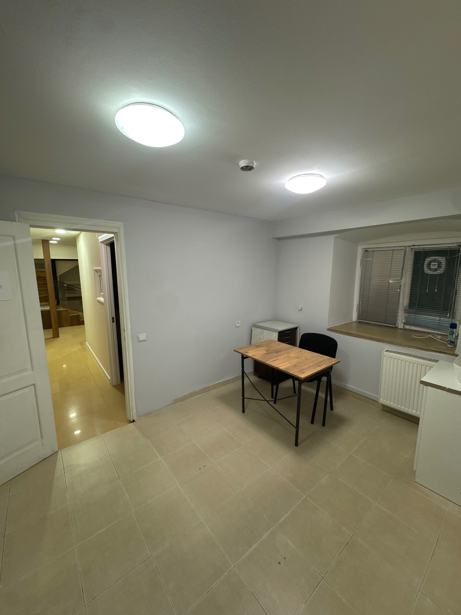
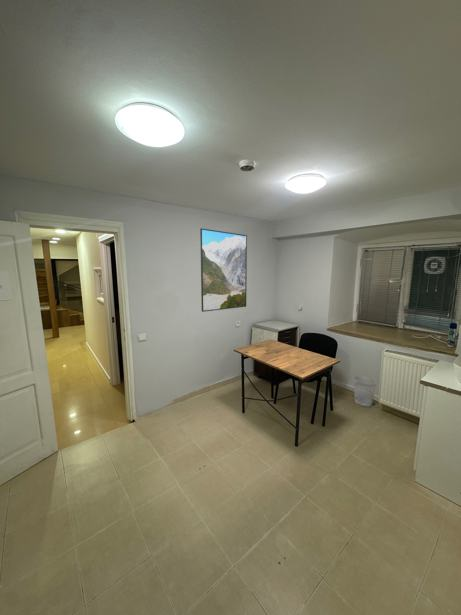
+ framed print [199,227,248,313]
+ wastebasket [353,375,377,408]
